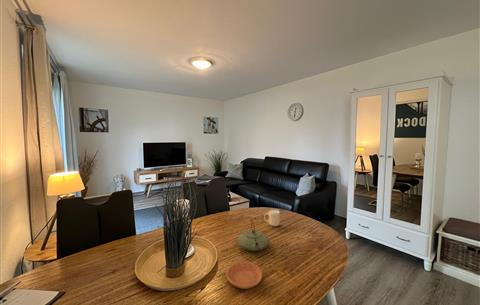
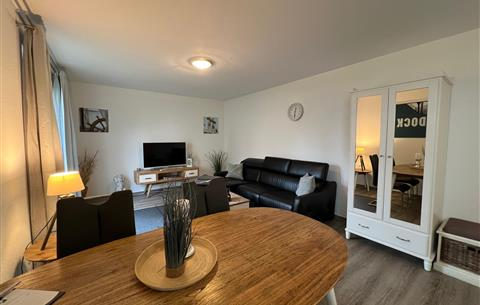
- saucer [226,261,263,290]
- teapot [236,219,270,252]
- cup [263,209,281,227]
